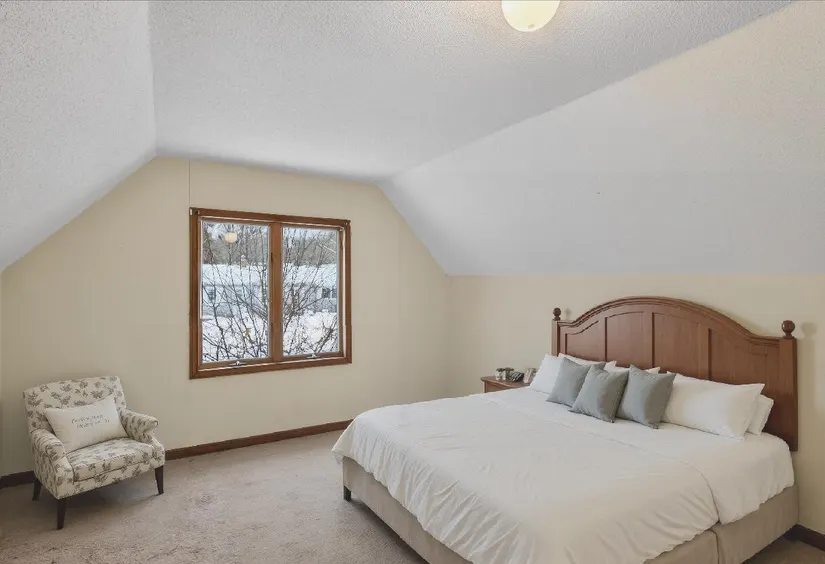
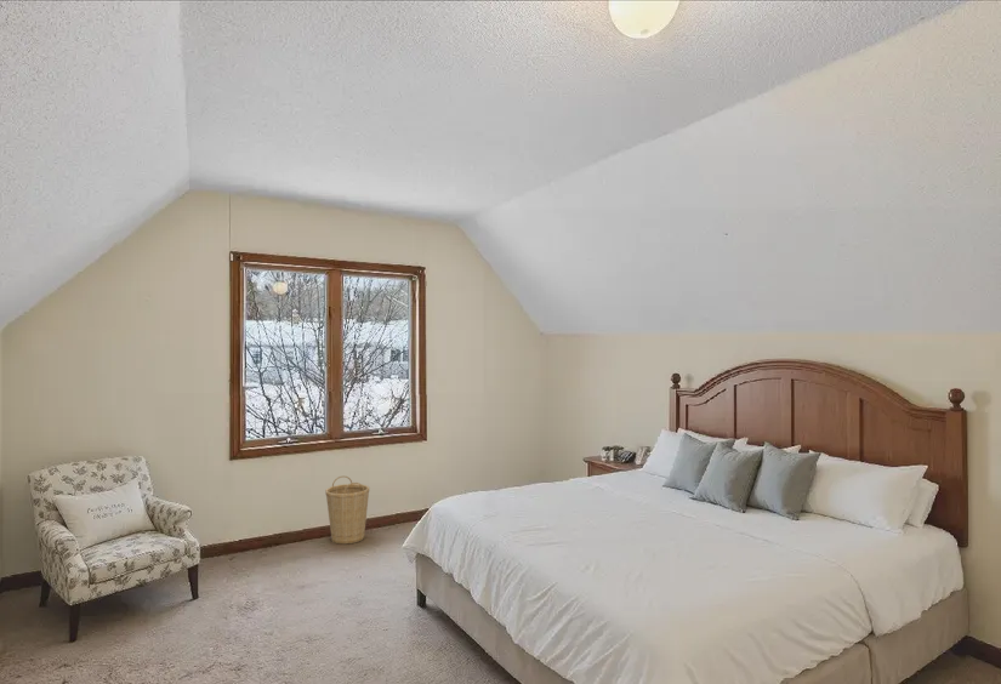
+ basket [324,475,370,546]
